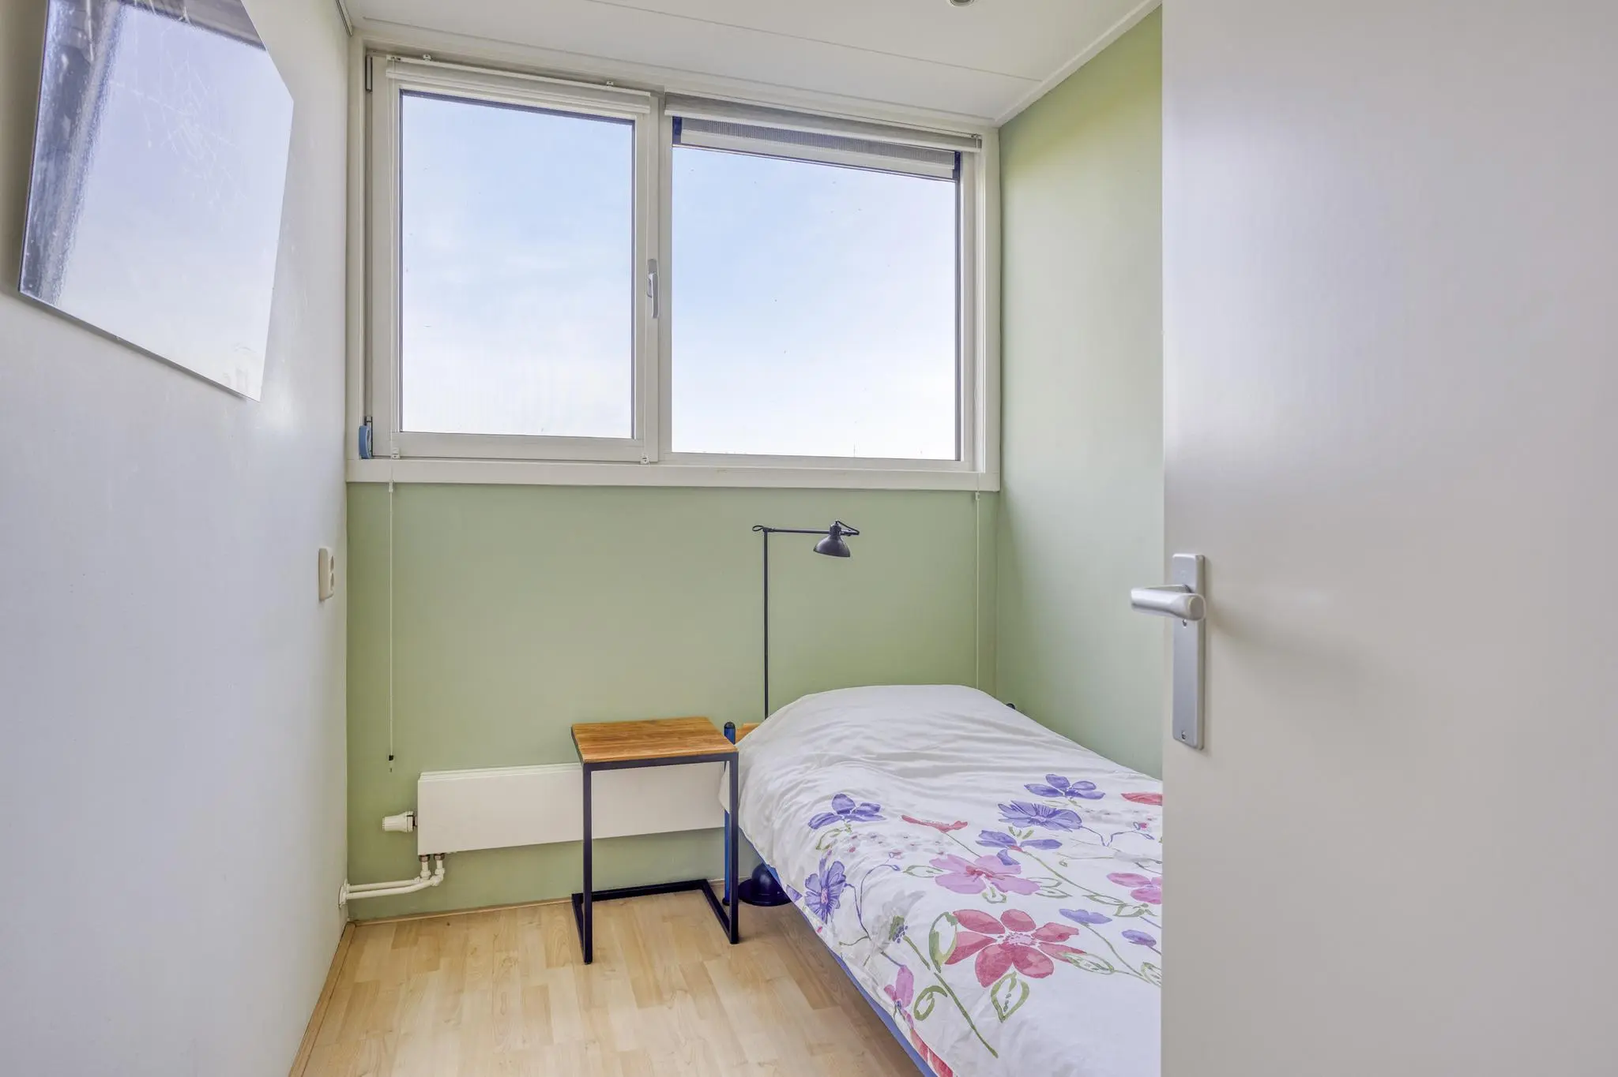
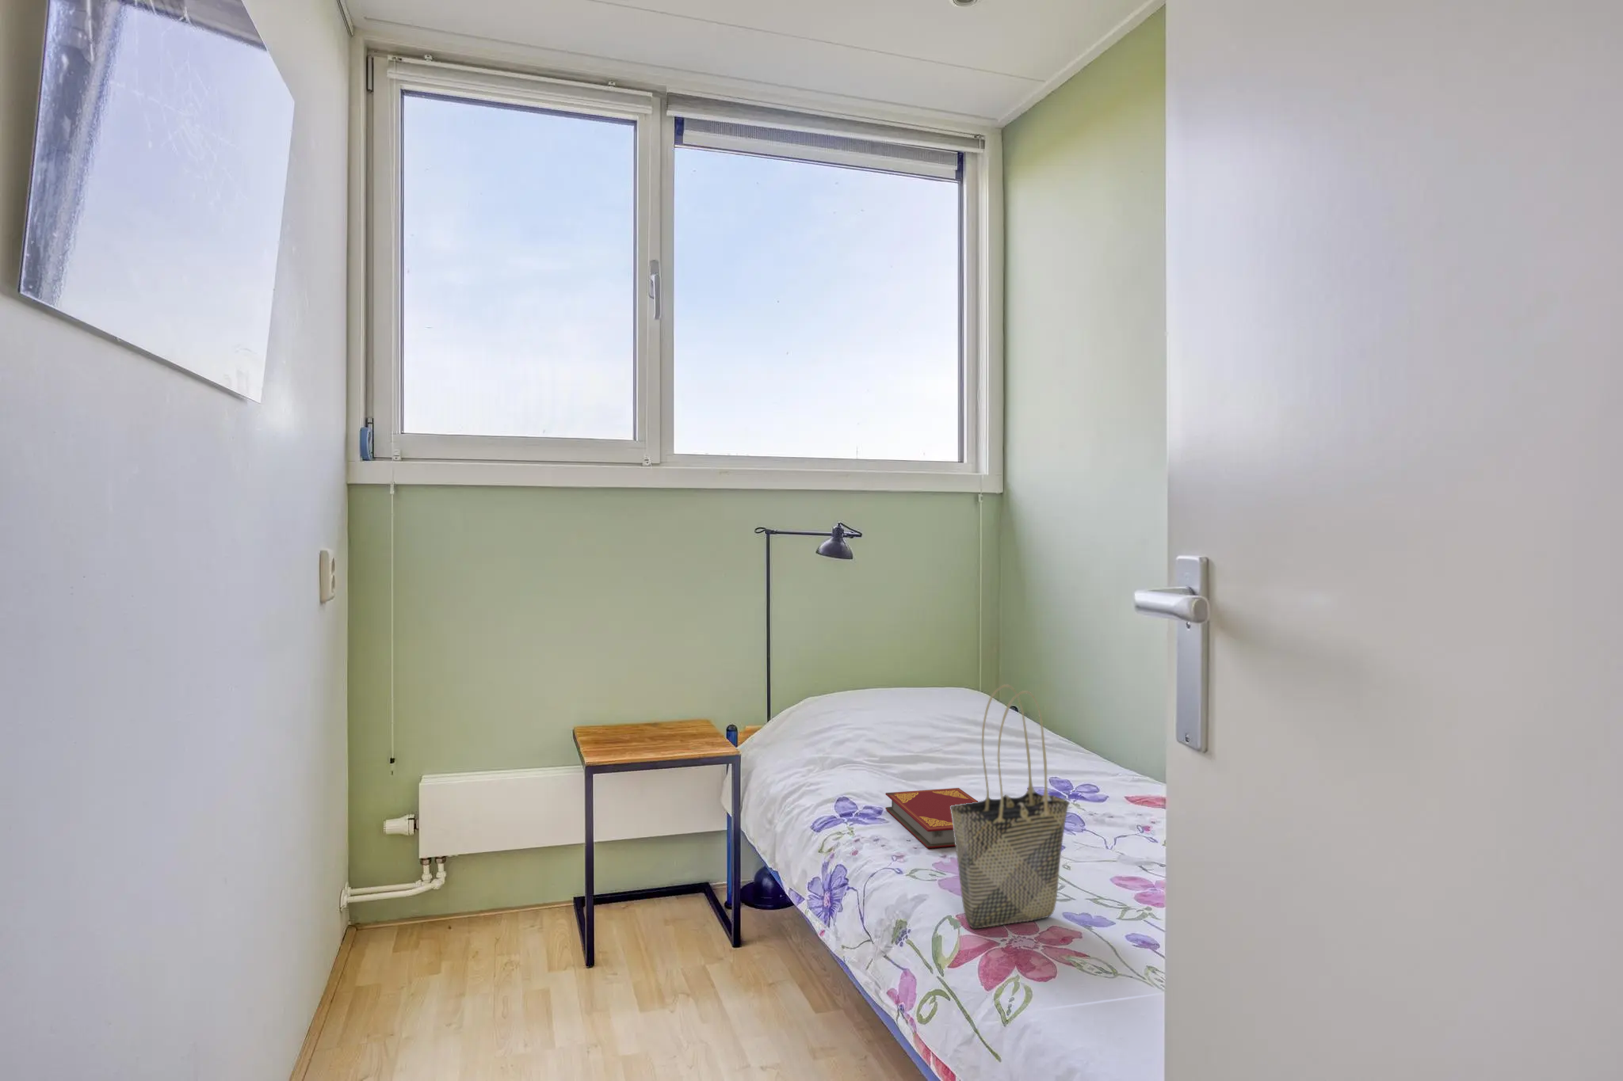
+ hardback book [885,787,979,849]
+ tote bag [950,683,1072,929]
